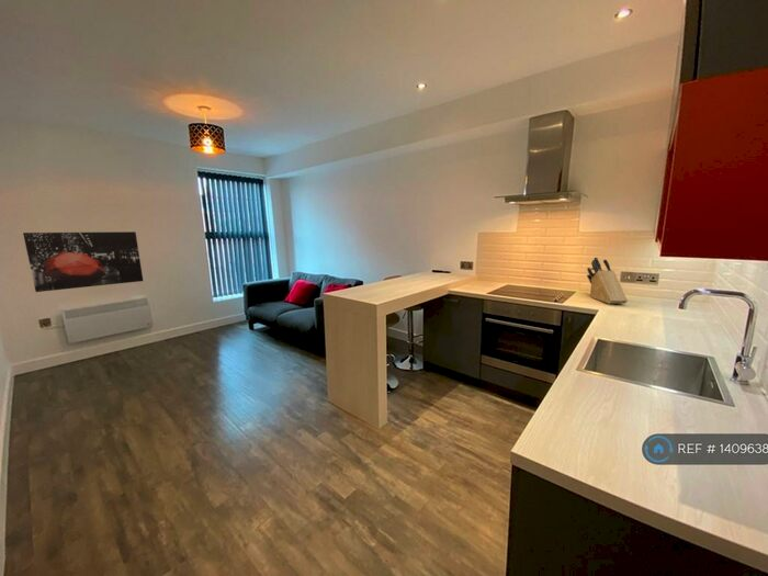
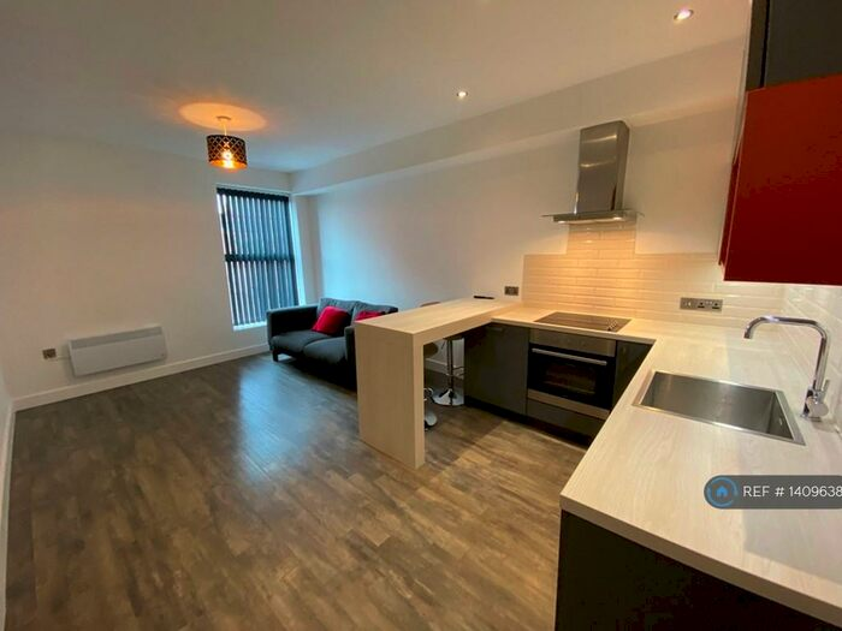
- wall art [22,230,144,293]
- knife block [586,257,629,305]
